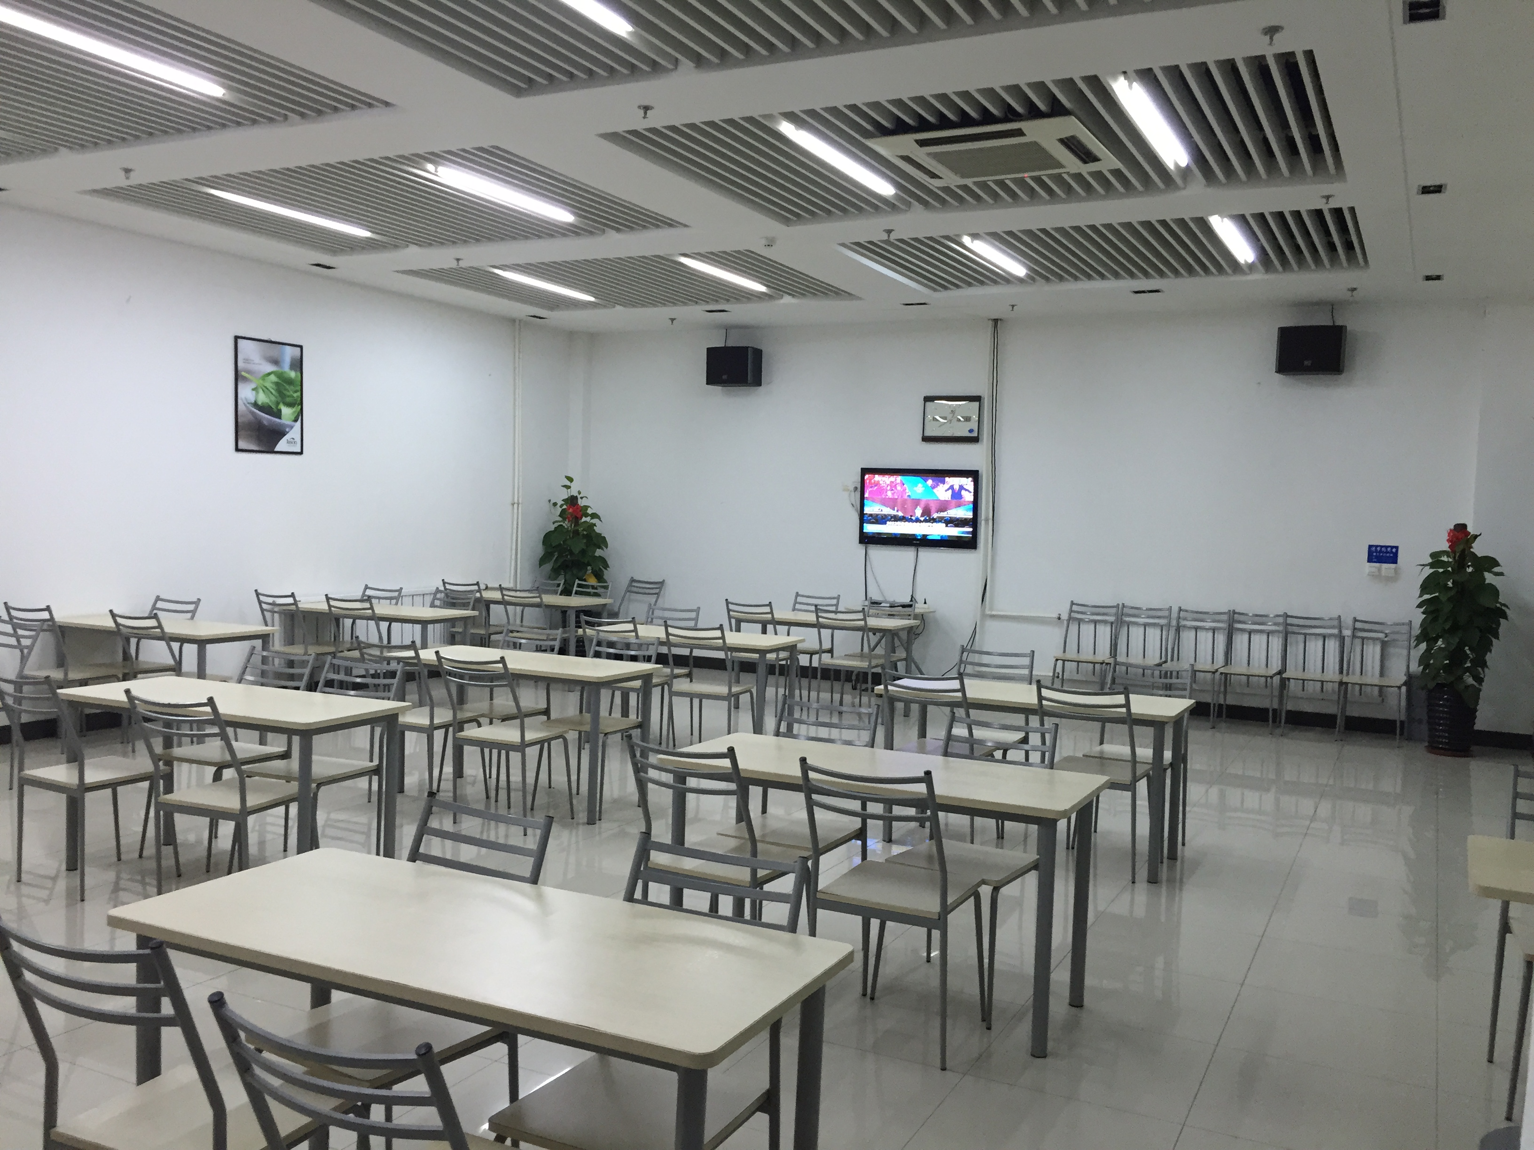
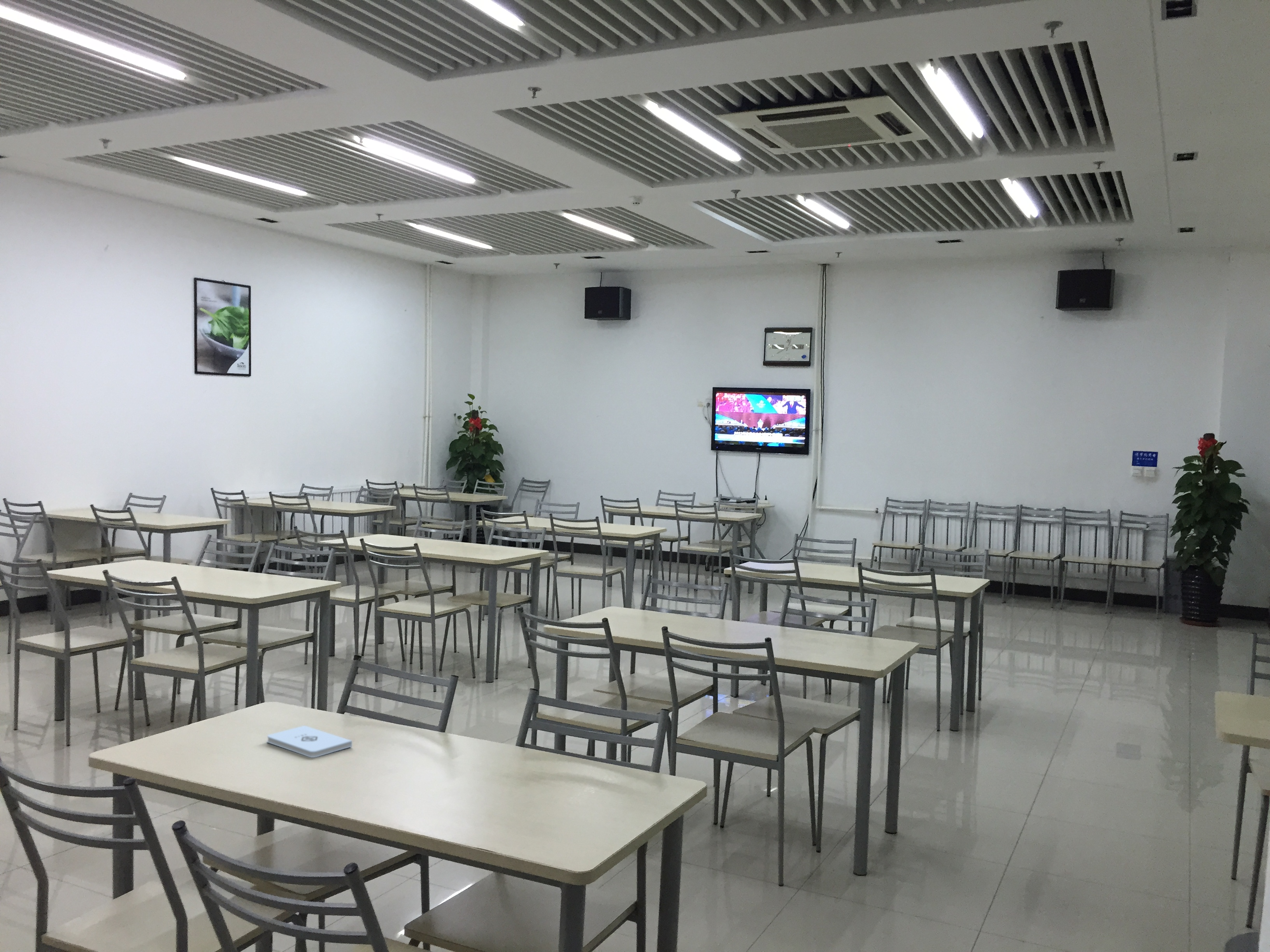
+ notepad [267,725,353,758]
